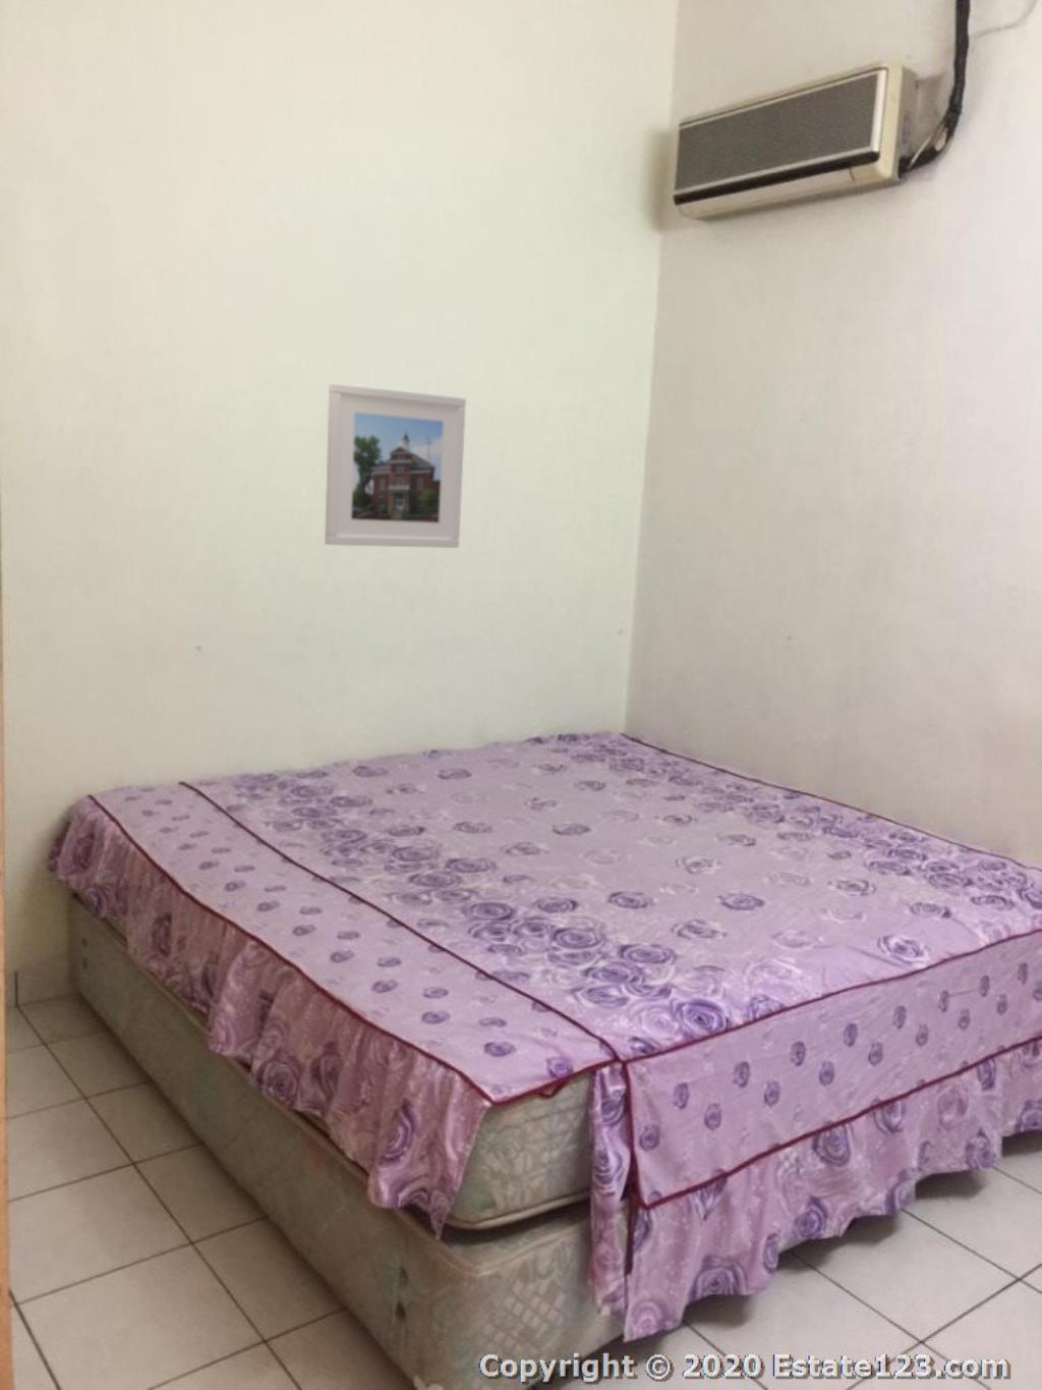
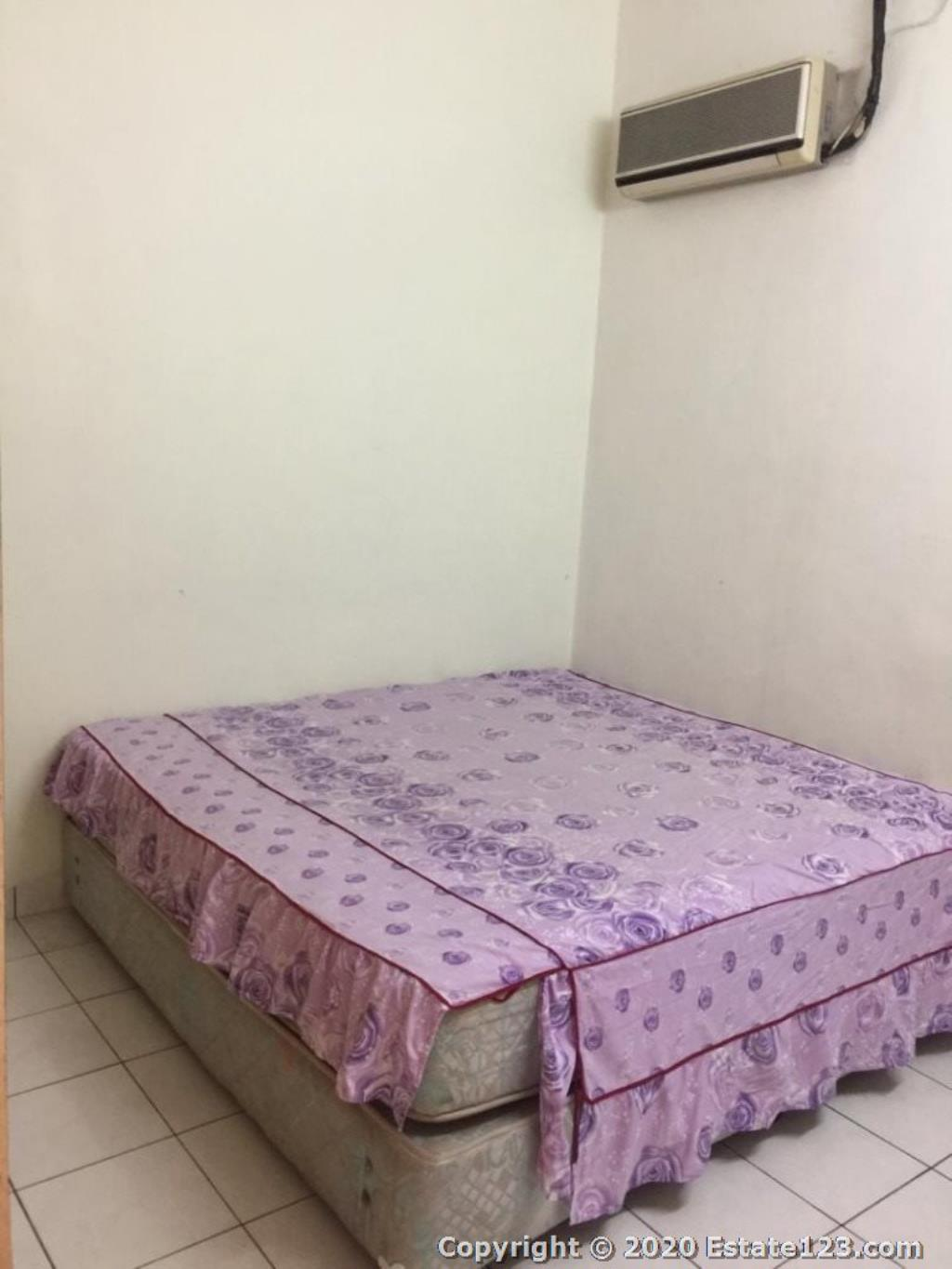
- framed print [324,382,467,549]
